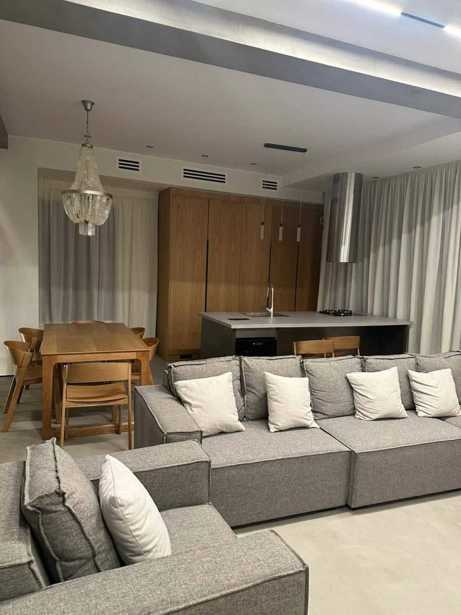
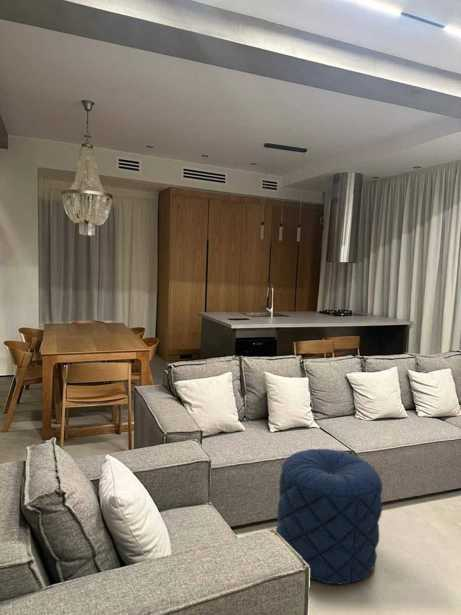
+ pouf [275,448,383,585]
